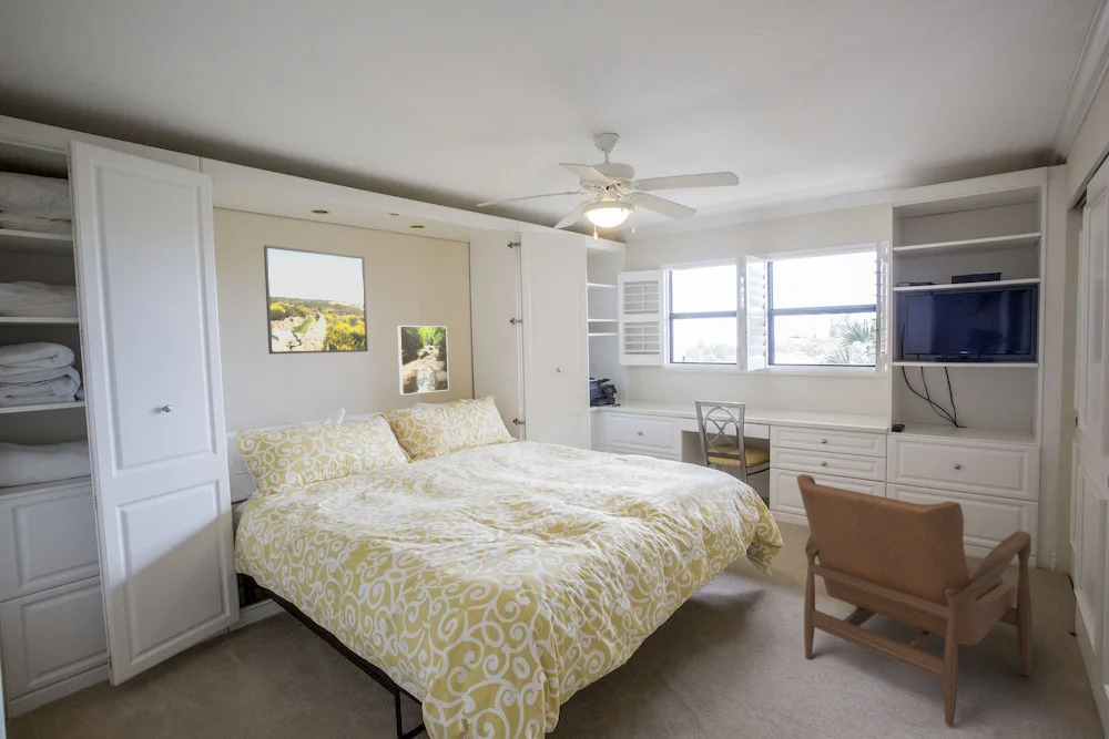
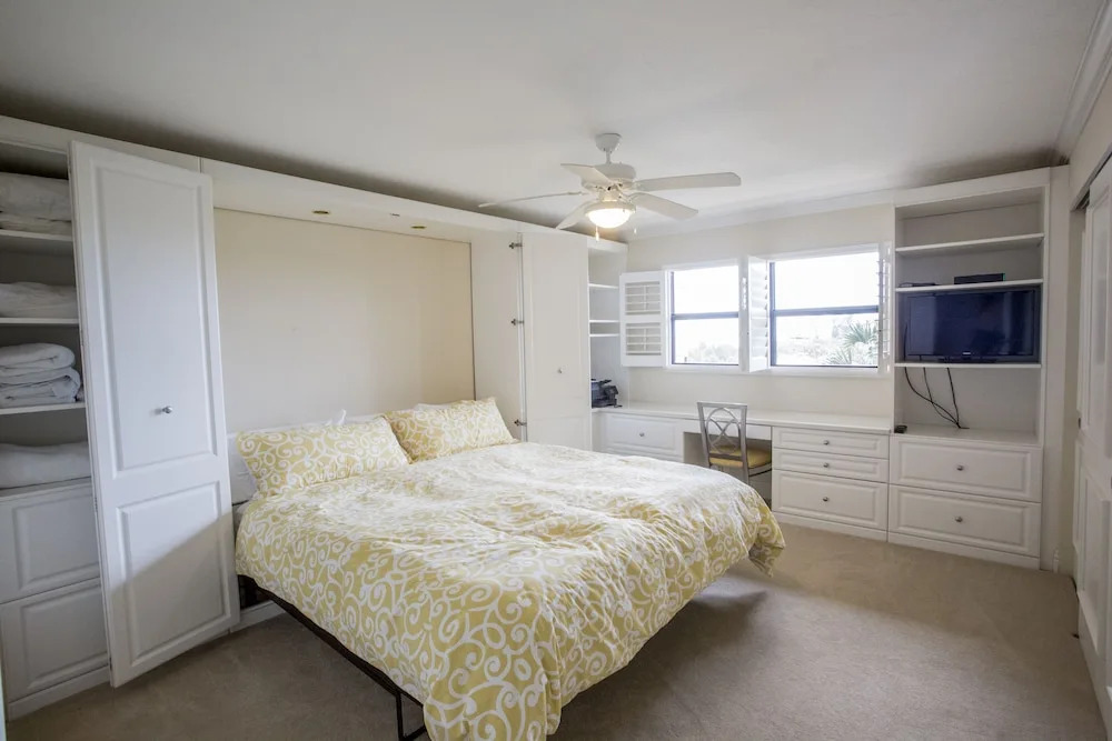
- armchair [796,473,1034,727]
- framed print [263,244,369,356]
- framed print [396,325,450,396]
